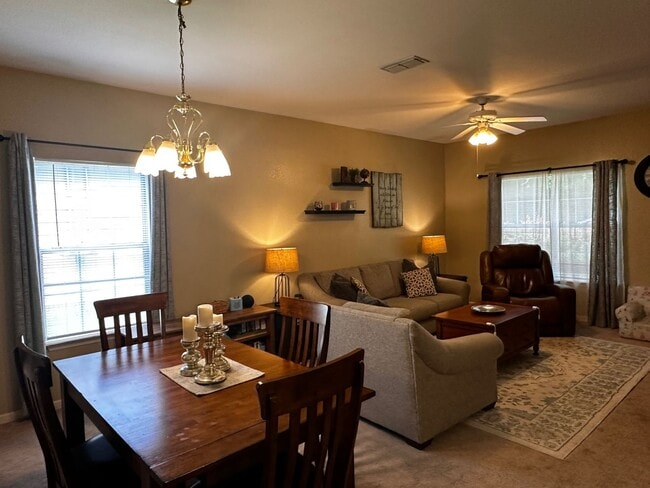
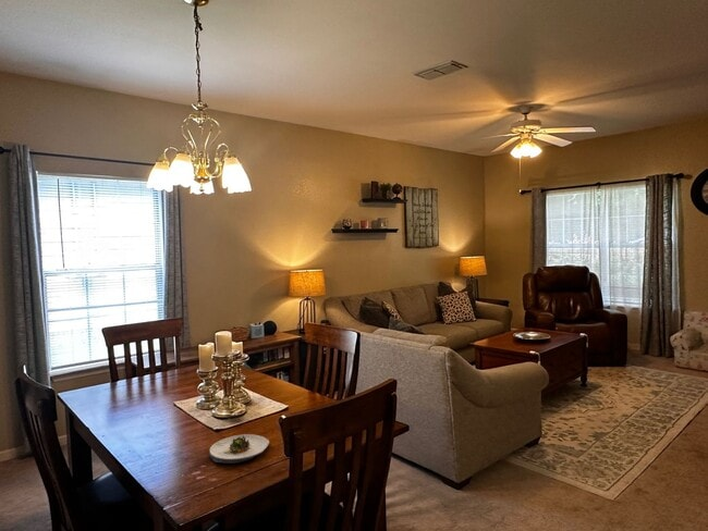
+ salad plate [208,433,270,465]
